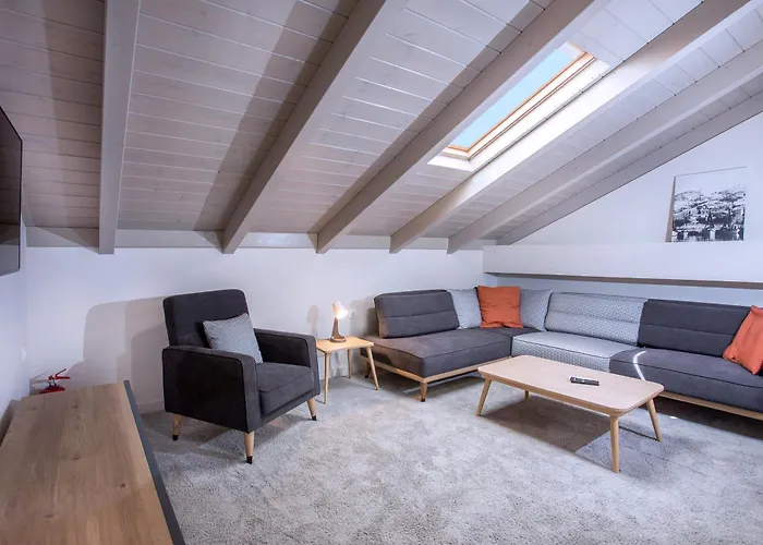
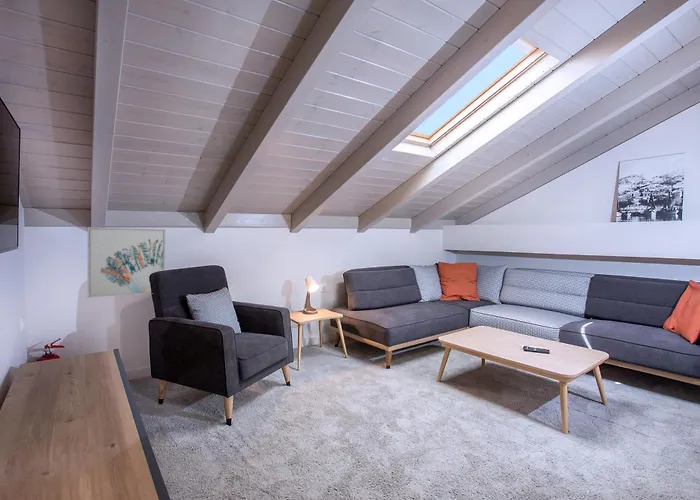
+ wall art [87,226,166,298]
